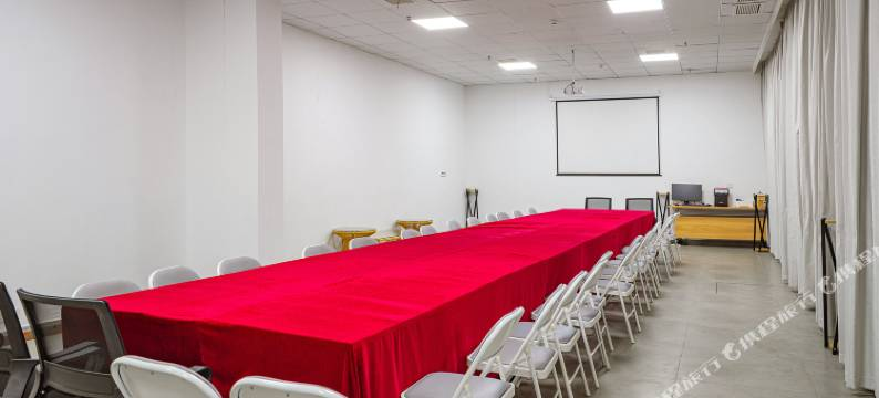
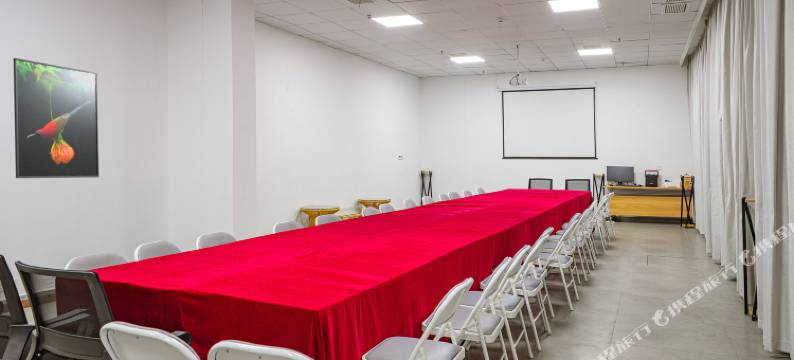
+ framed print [12,57,100,179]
